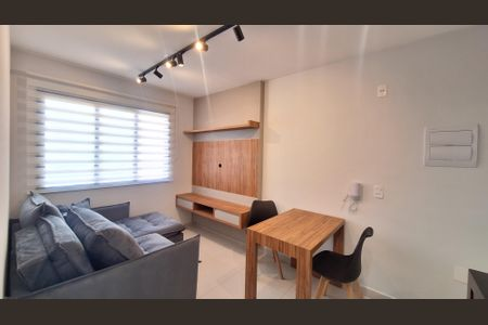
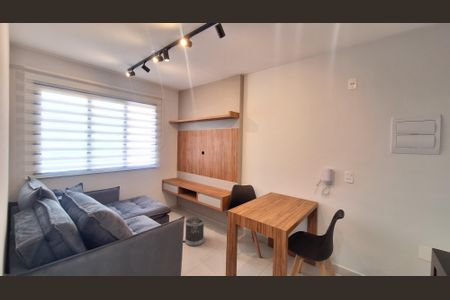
+ wastebasket [184,216,205,247]
